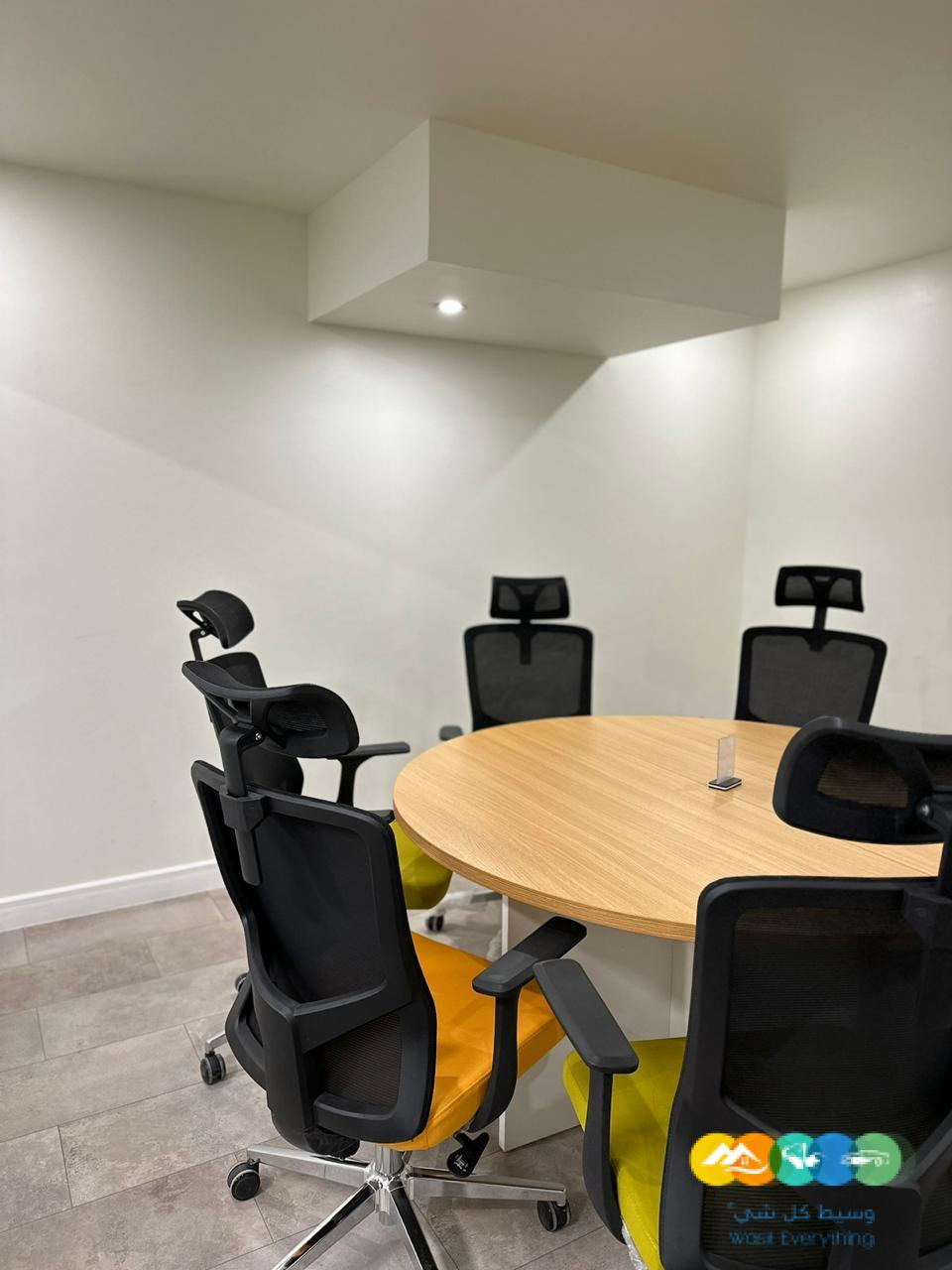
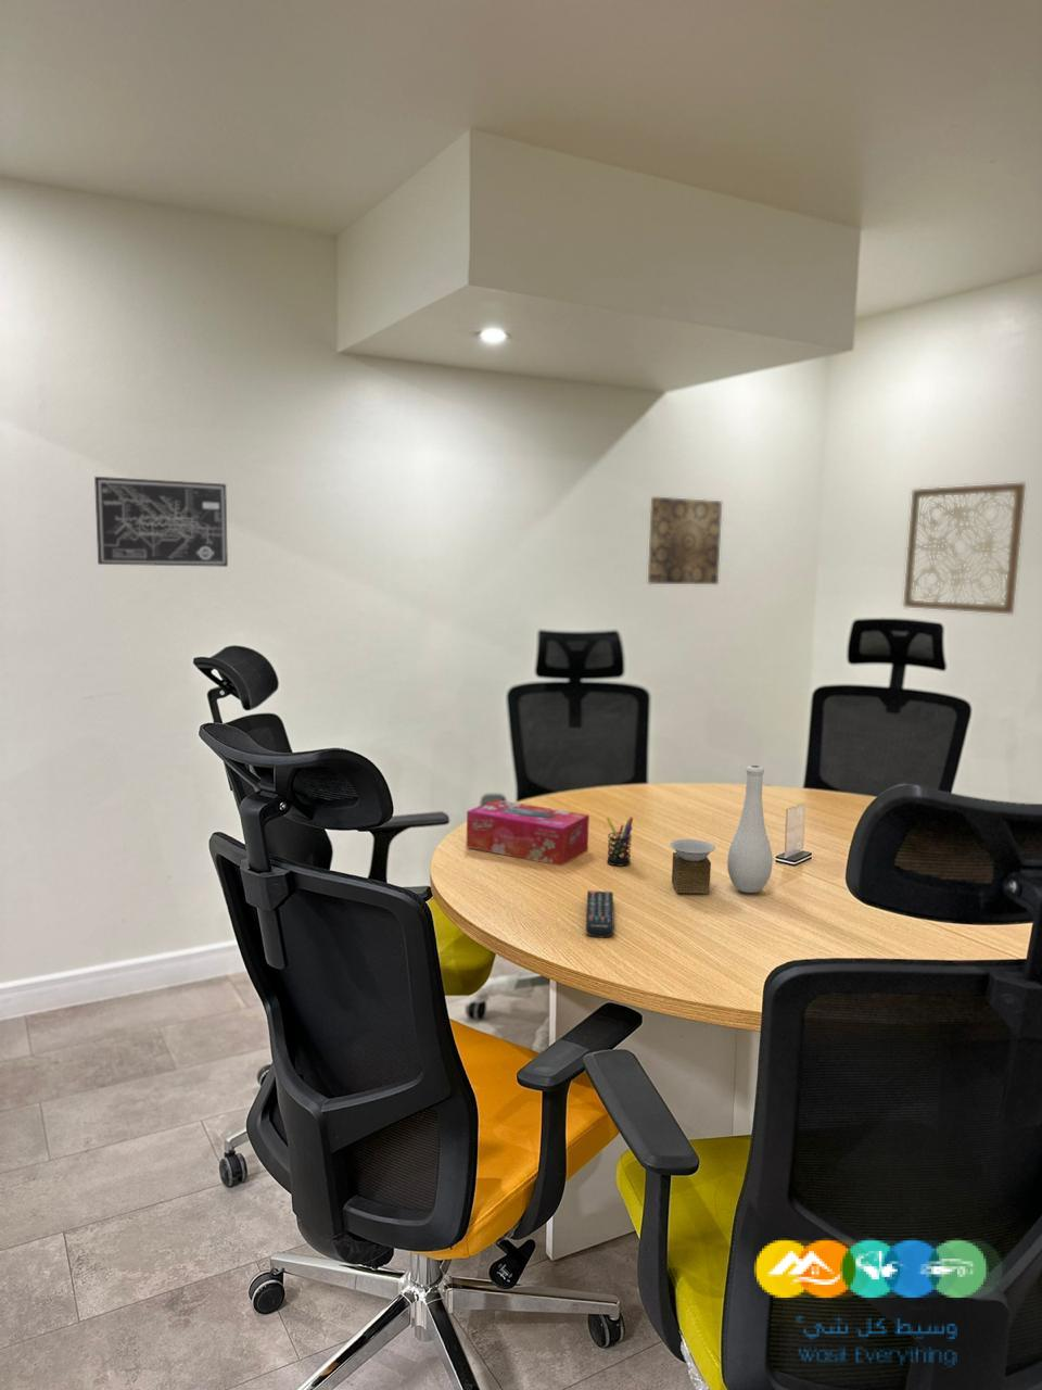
+ wall art [902,483,1027,615]
+ pen holder [605,815,634,868]
+ vase [670,765,774,894]
+ wall art [93,476,229,568]
+ tissue box [465,798,590,867]
+ wall art [647,496,722,586]
+ remote control [586,890,615,938]
